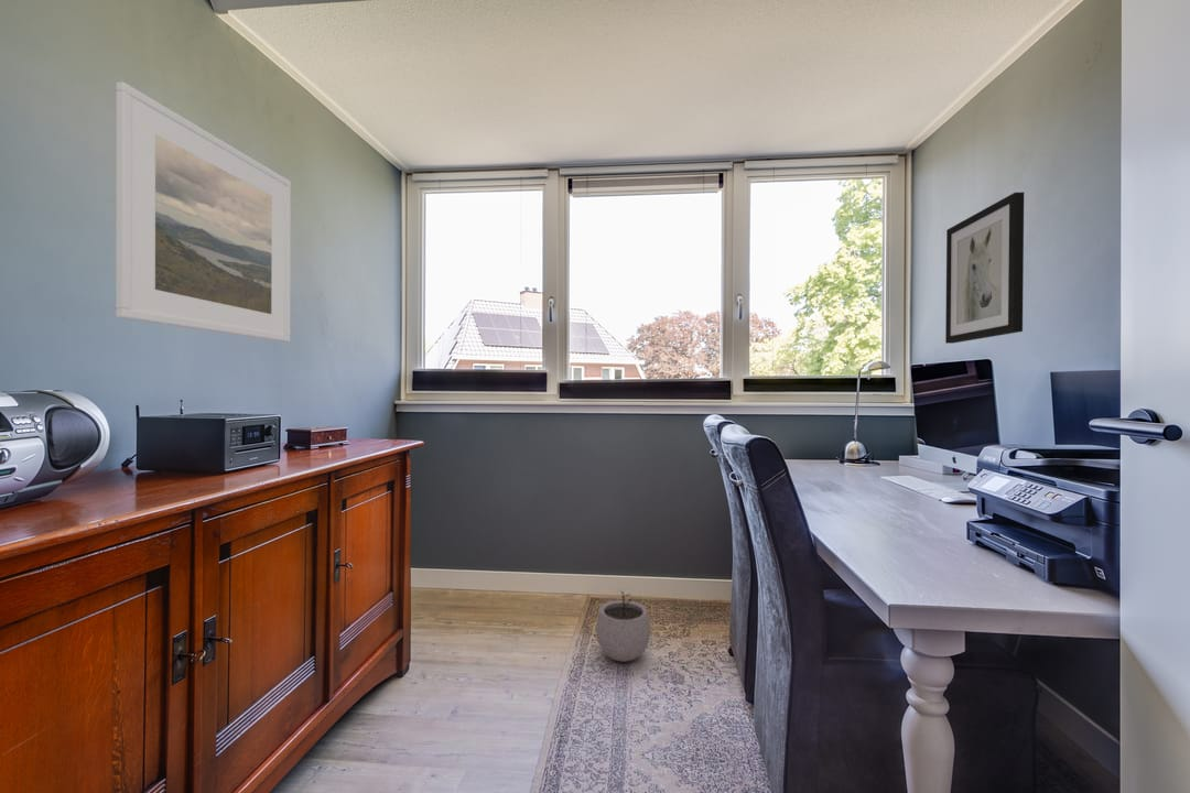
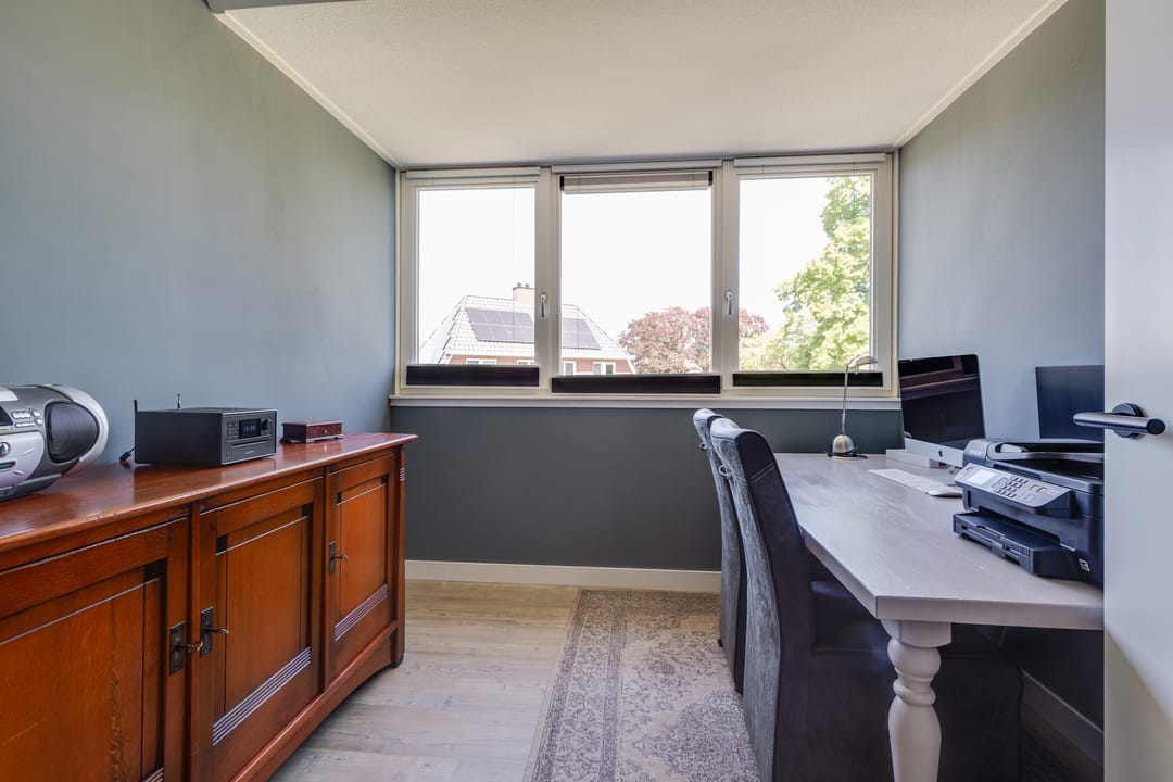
- plant pot [595,589,651,663]
- wall art [944,192,1025,345]
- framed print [115,82,292,343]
